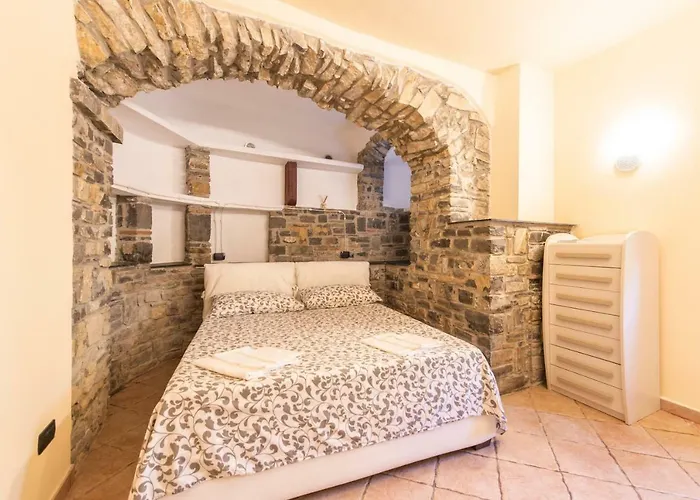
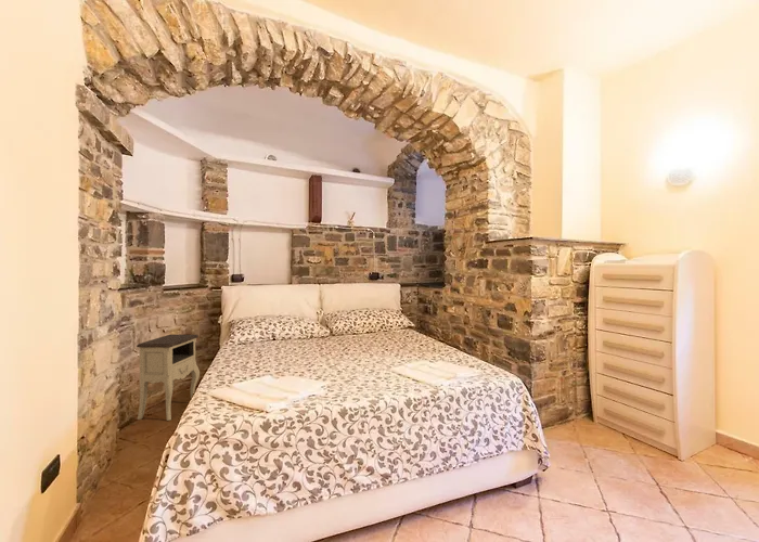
+ nightstand [136,333,201,422]
